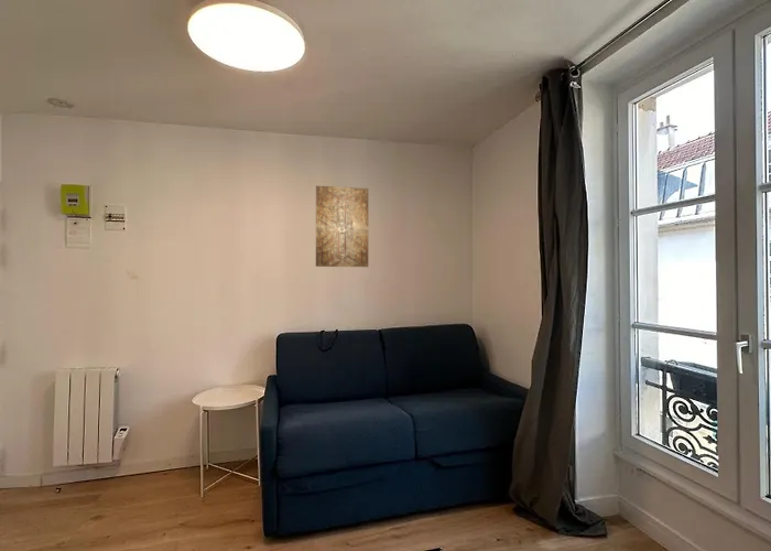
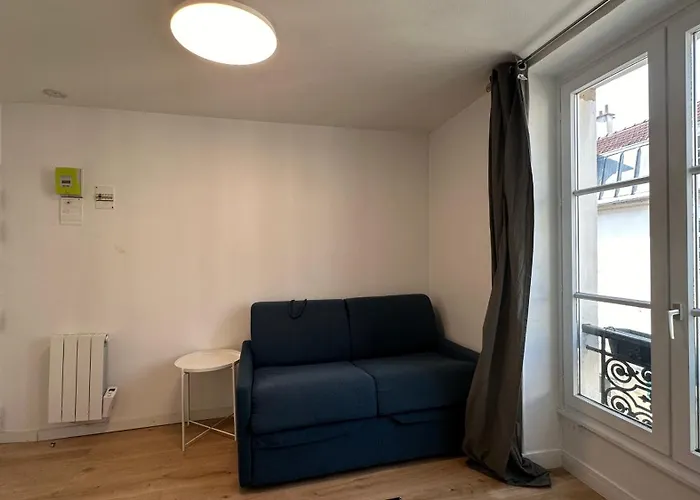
- wall art [315,185,369,268]
